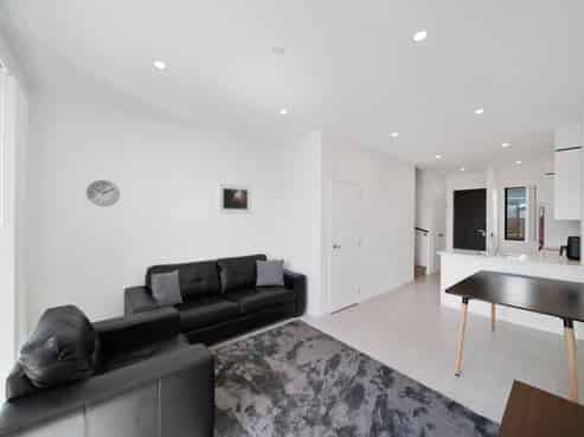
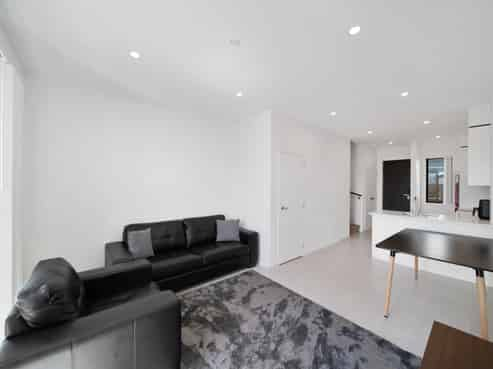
- wall clock [85,179,121,207]
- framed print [217,181,254,216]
